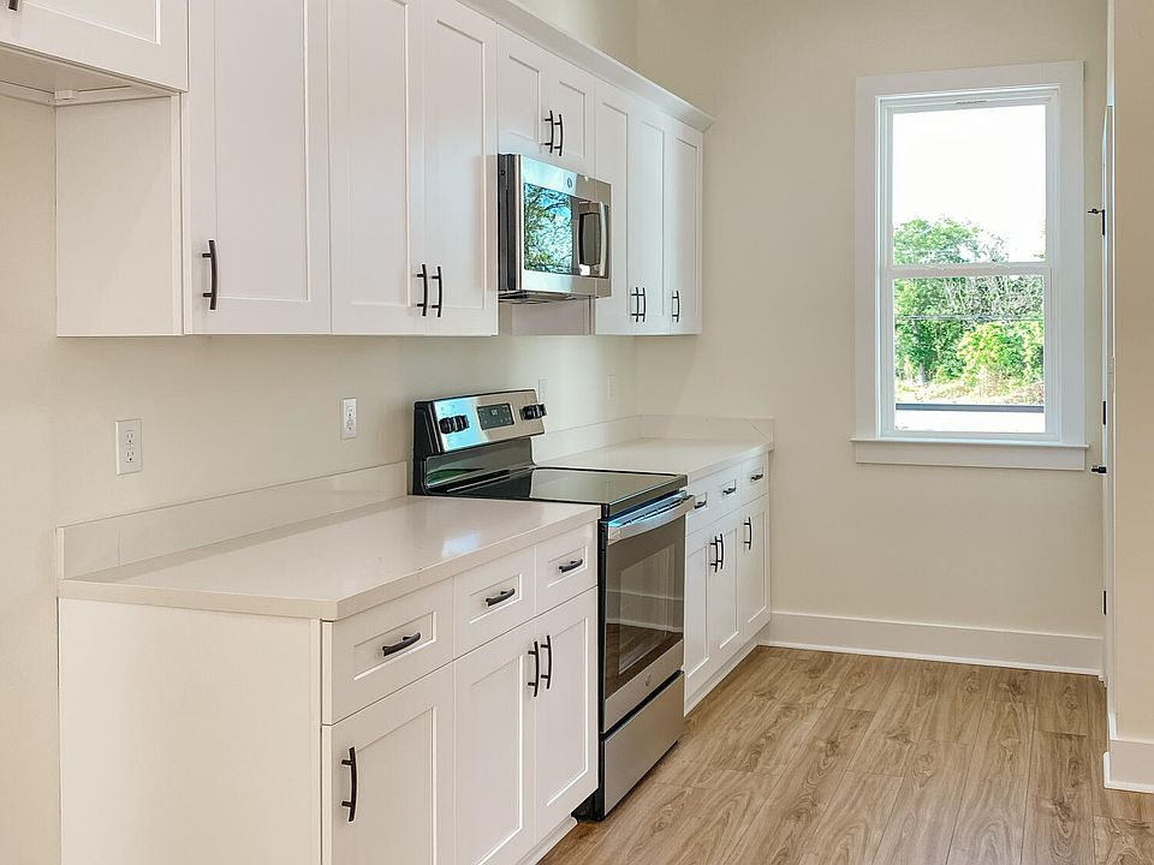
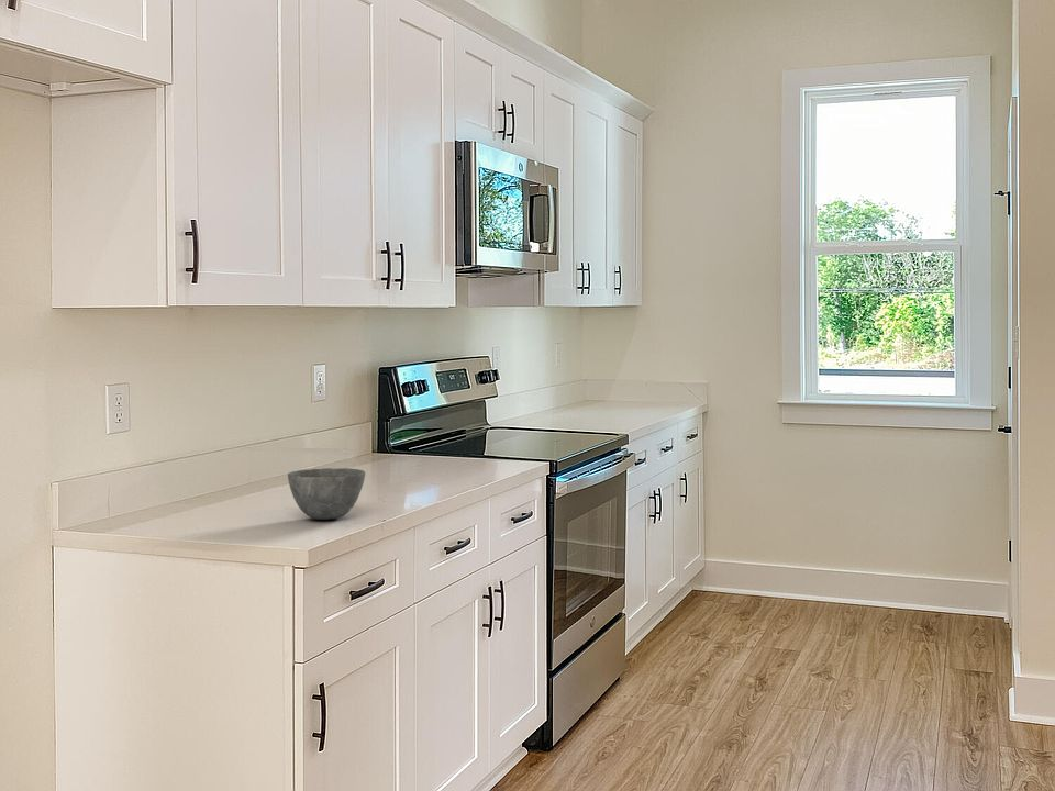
+ bowl [287,467,366,521]
